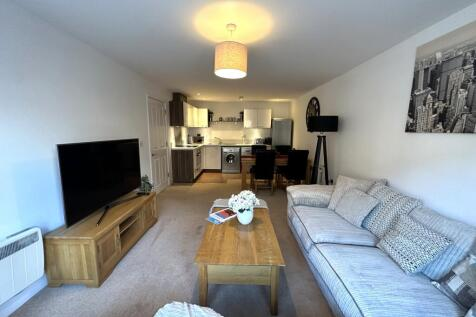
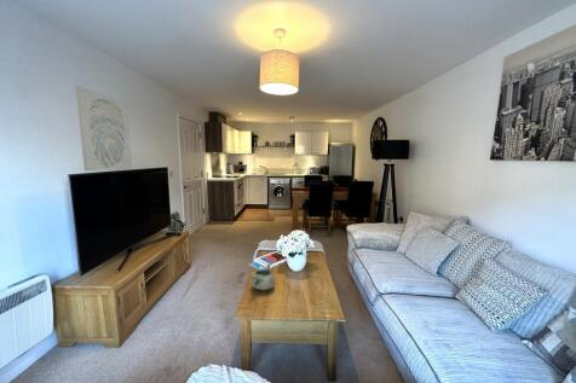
+ decorative bowl [250,262,276,291]
+ wall art [75,85,133,172]
